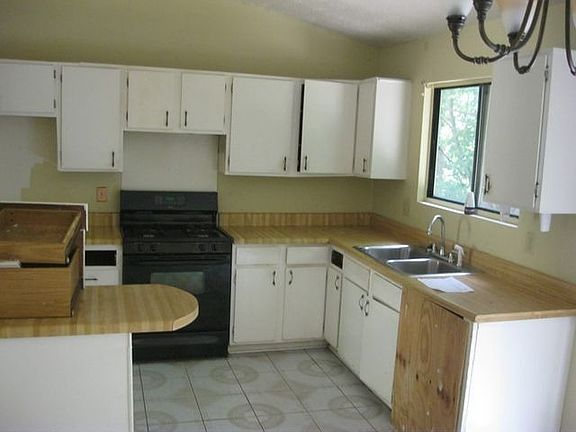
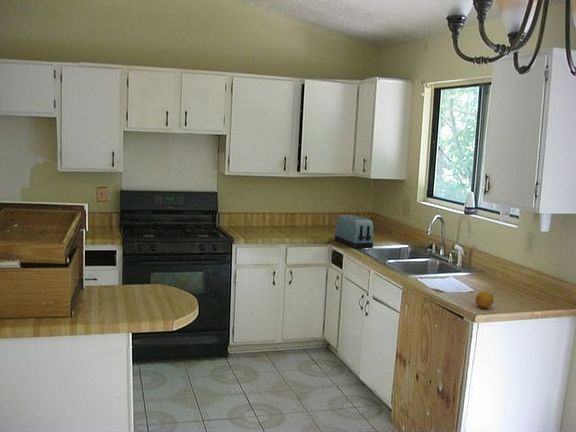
+ fruit [474,290,495,309]
+ toaster [334,214,374,249]
